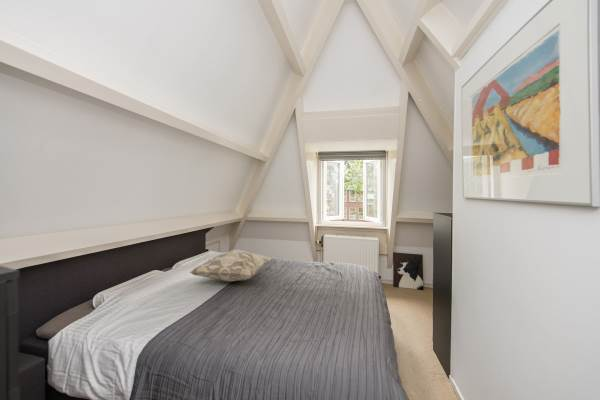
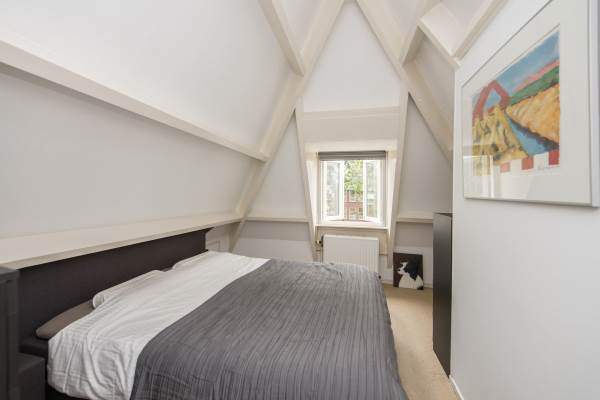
- decorative pillow [188,249,272,283]
